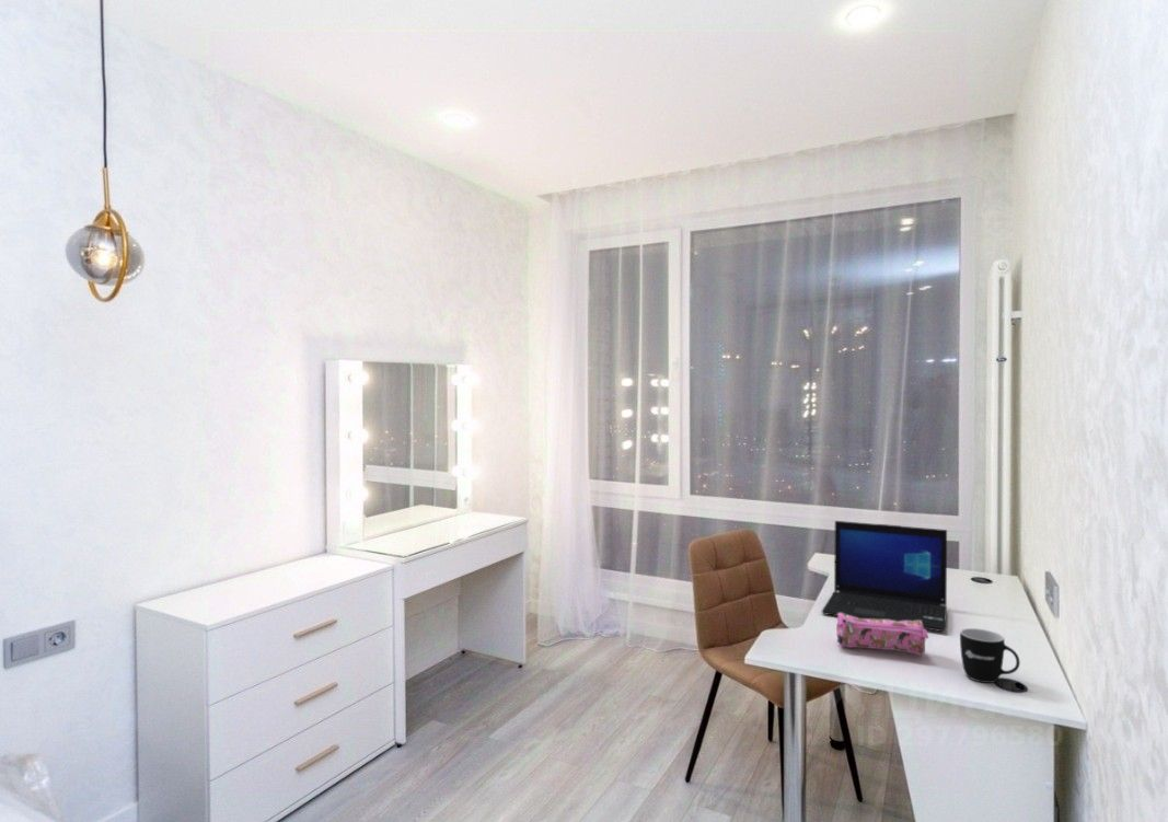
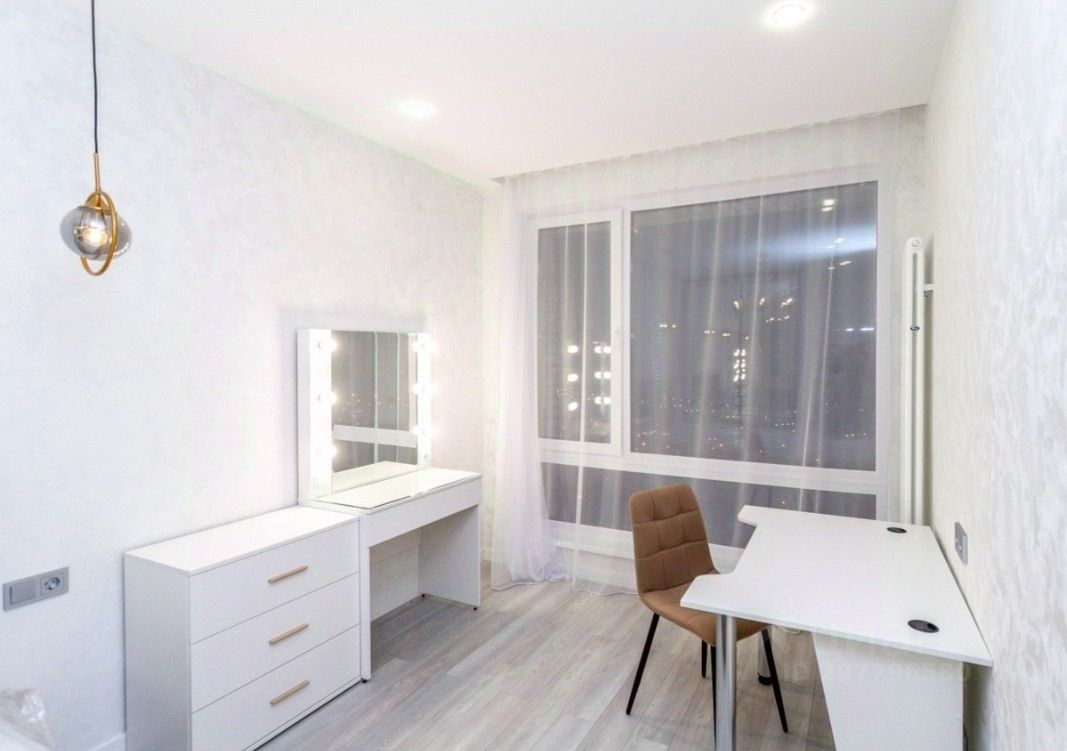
- mug [959,627,1021,684]
- pencil case [835,613,929,656]
- laptop [821,520,948,633]
